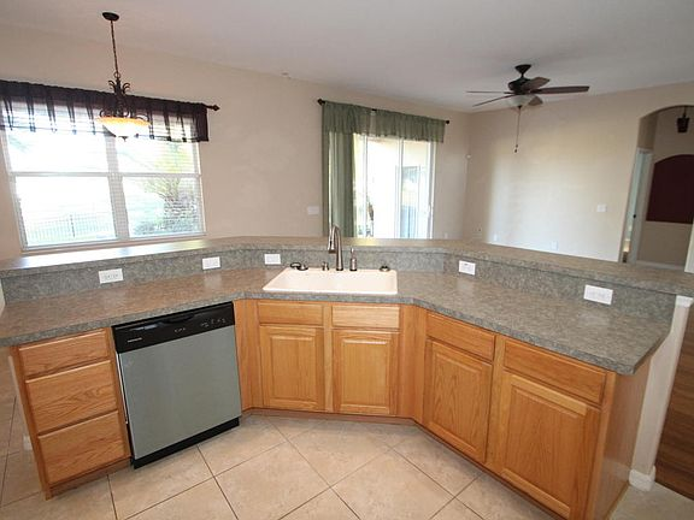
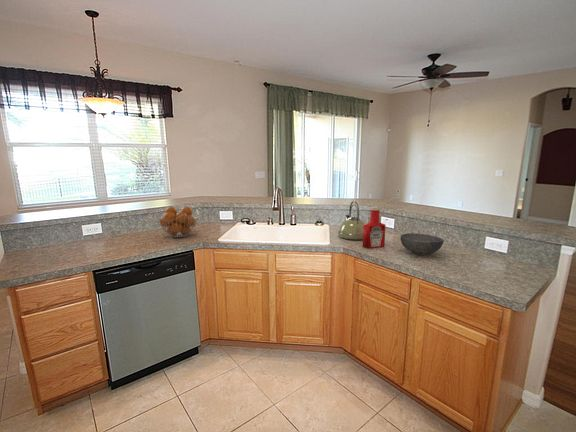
+ soap bottle [362,206,387,249]
+ bowl [400,232,445,256]
+ fruit basket [156,206,200,238]
+ kettle [337,200,366,241]
